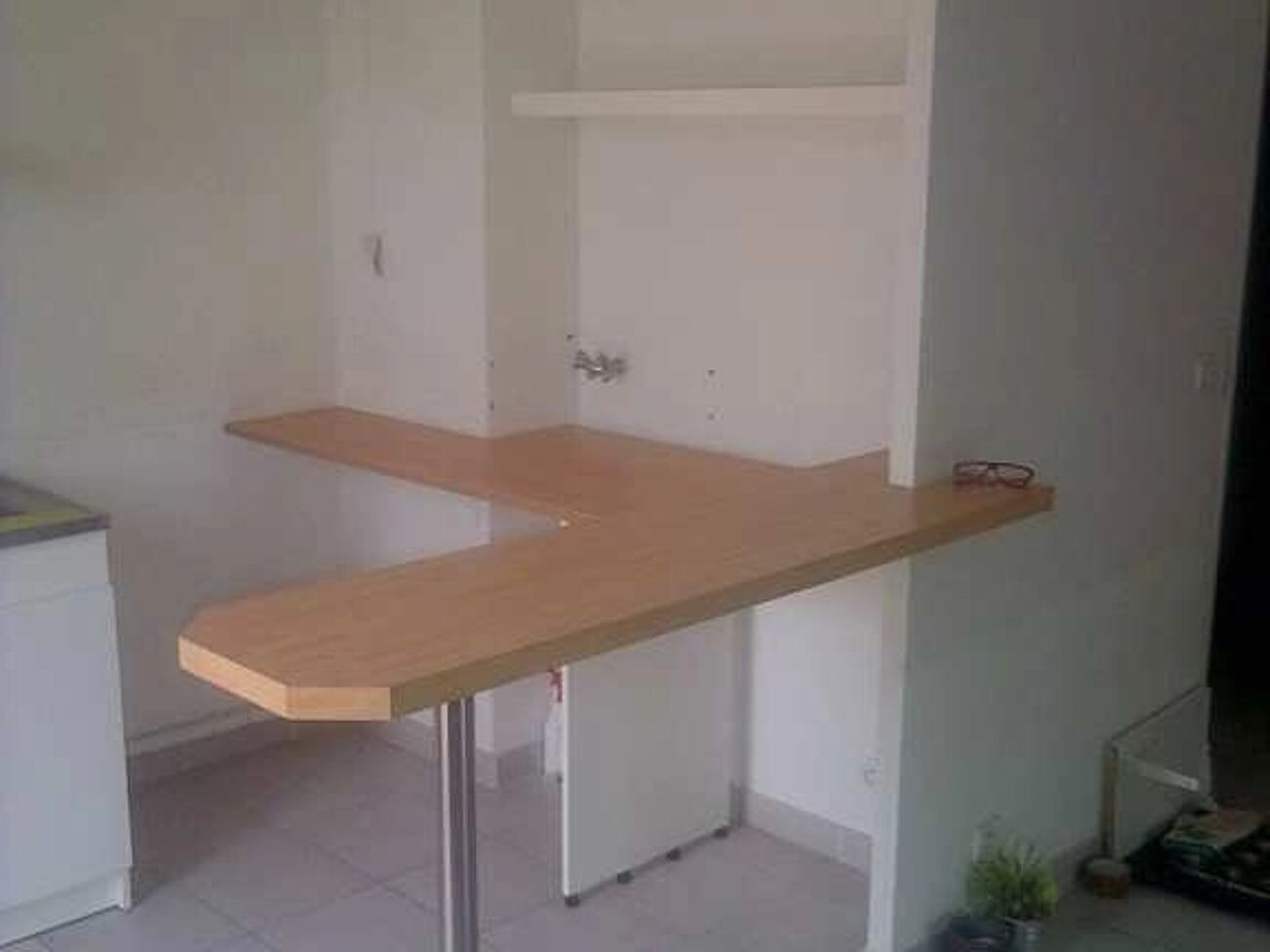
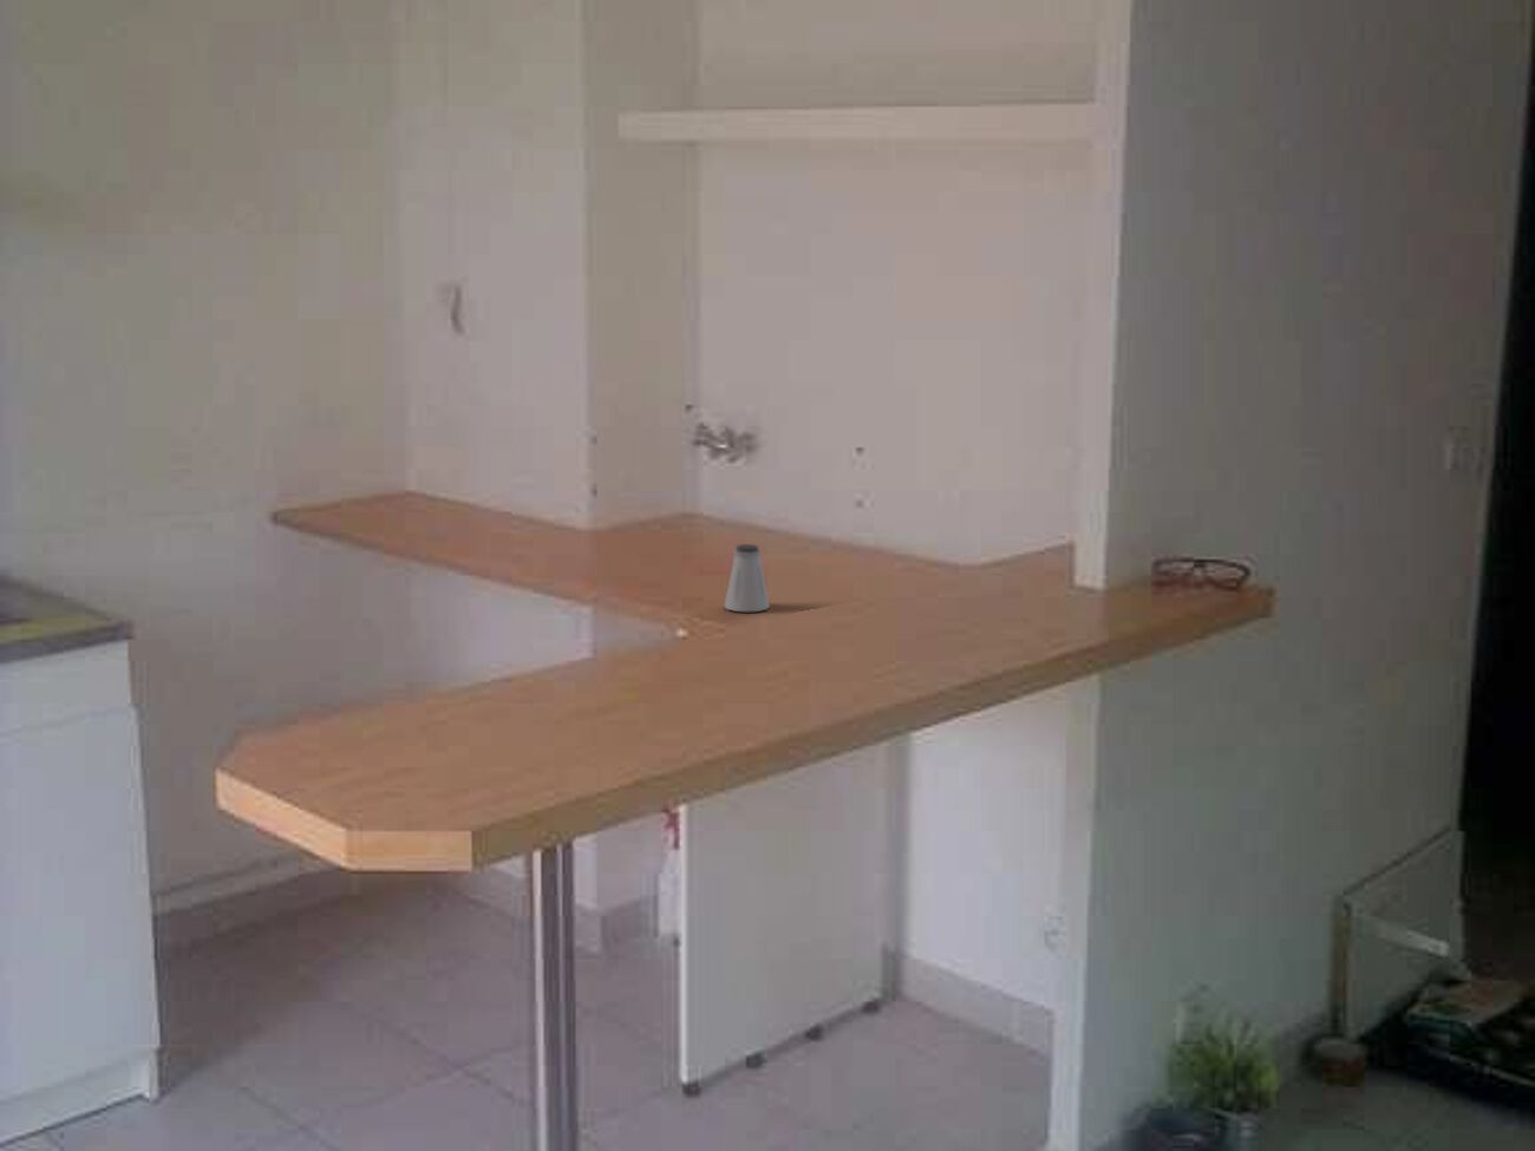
+ saltshaker [723,543,771,613]
